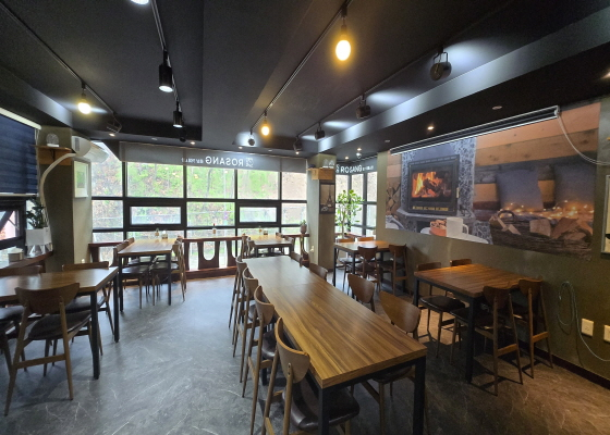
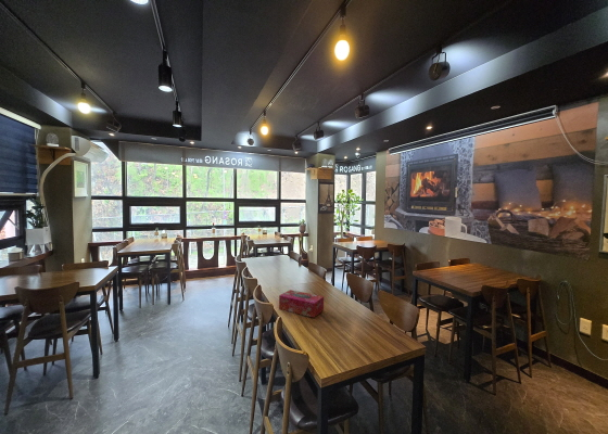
+ tissue box [278,289,325,319]
